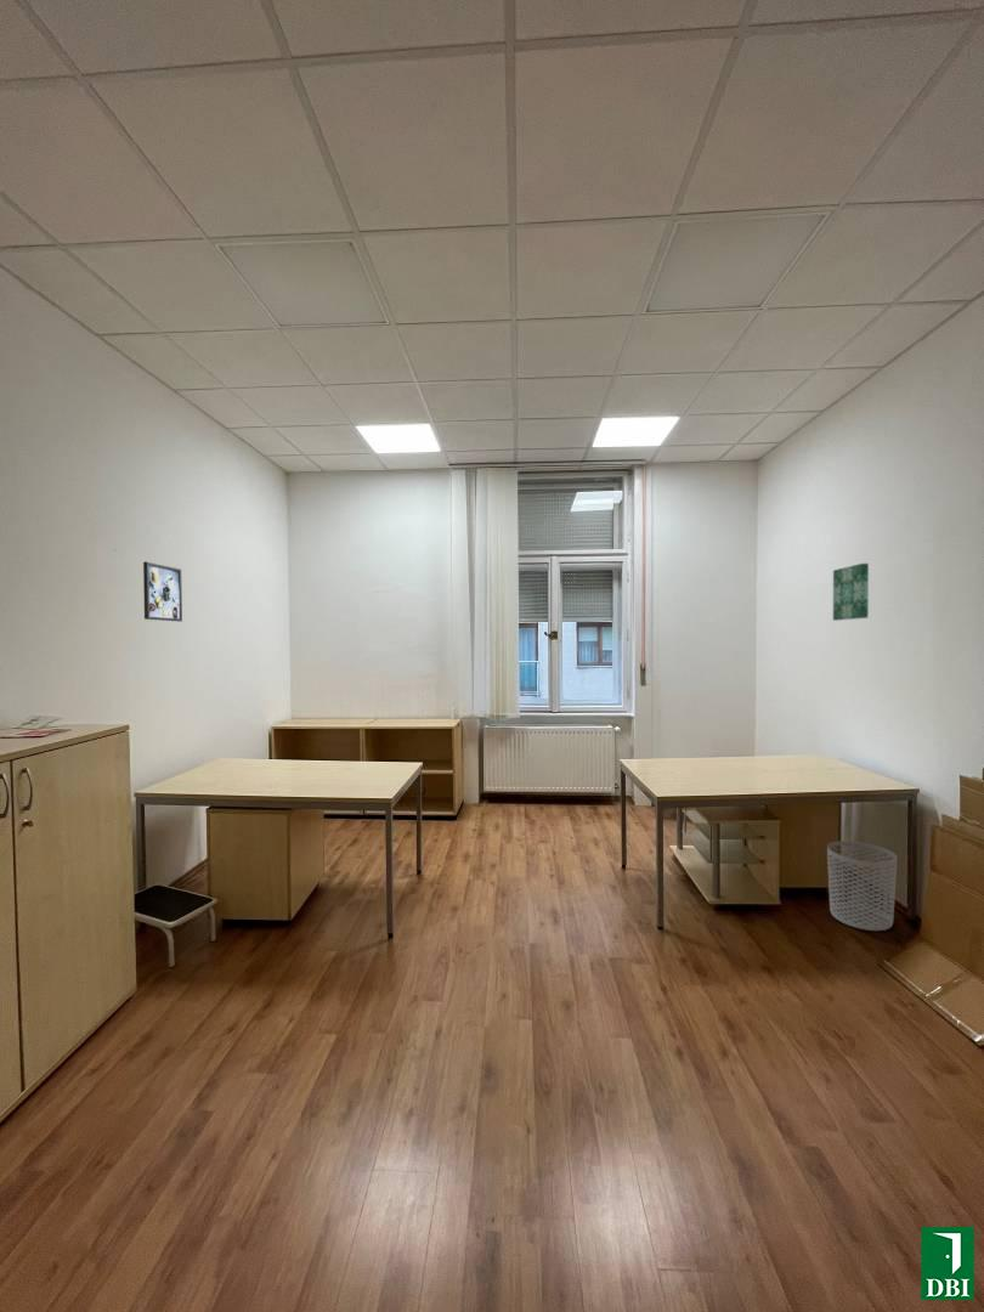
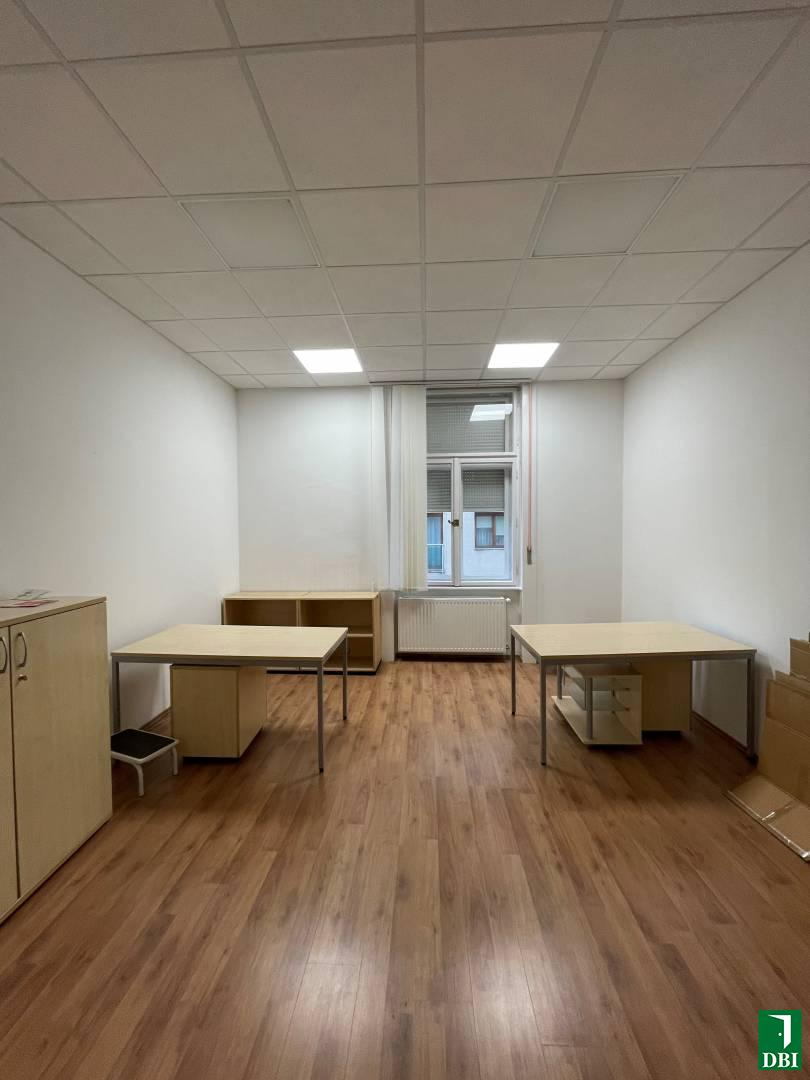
- wall art [832,562,870,622]
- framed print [142,560,183,623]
- waste bin [826,839,898,932]
